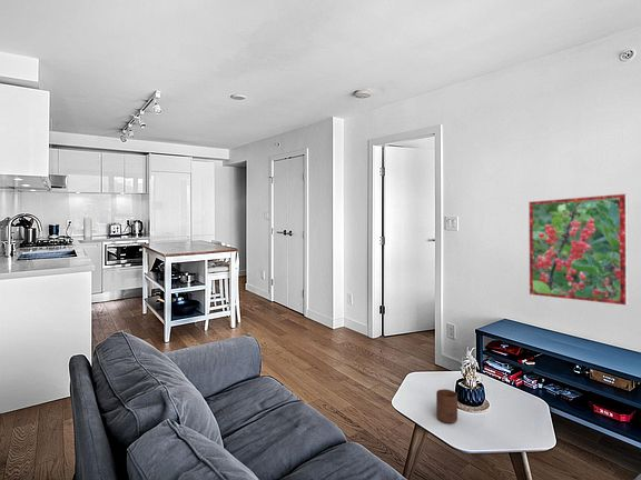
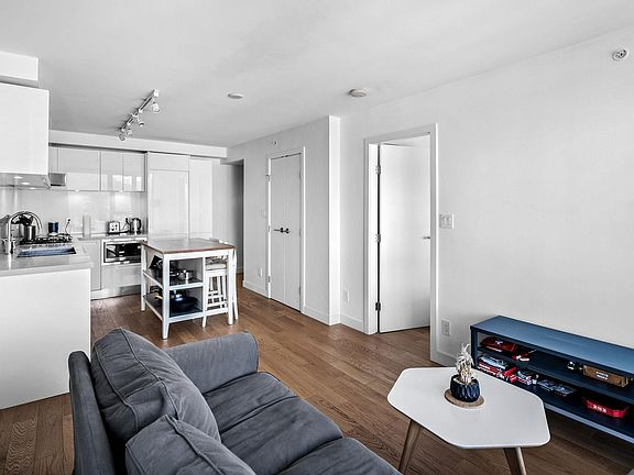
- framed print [527,192,630,307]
- cup [435,388,458,423]
